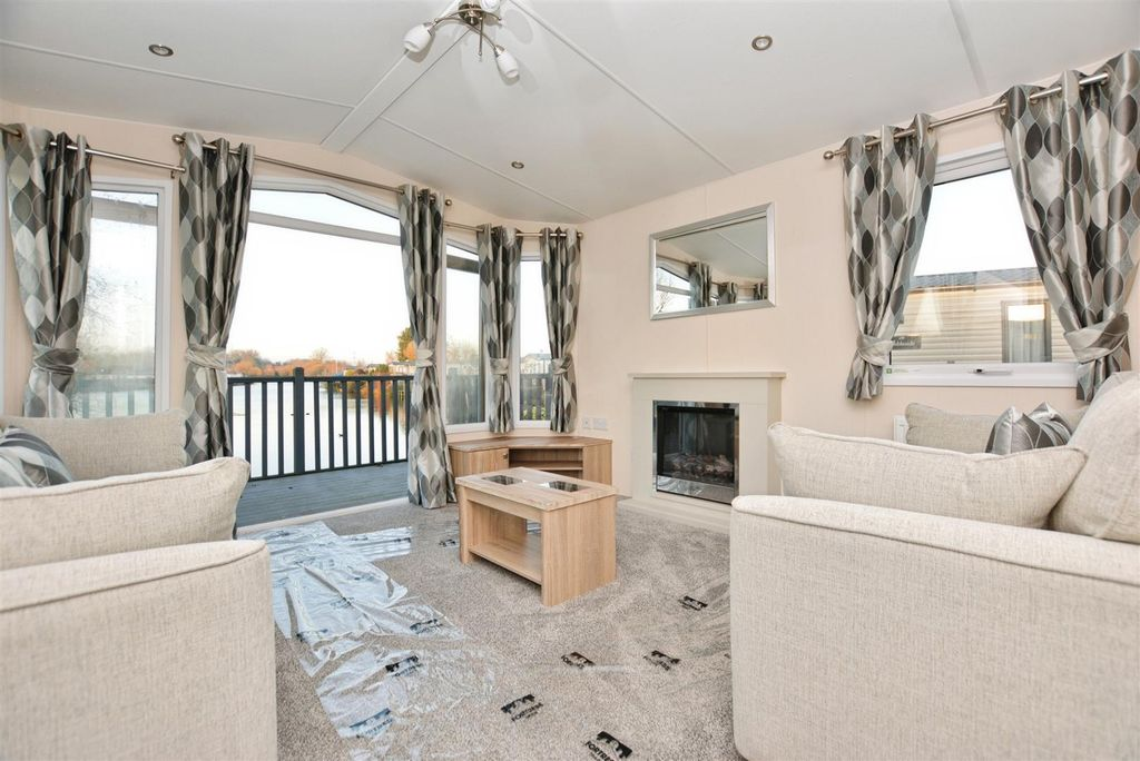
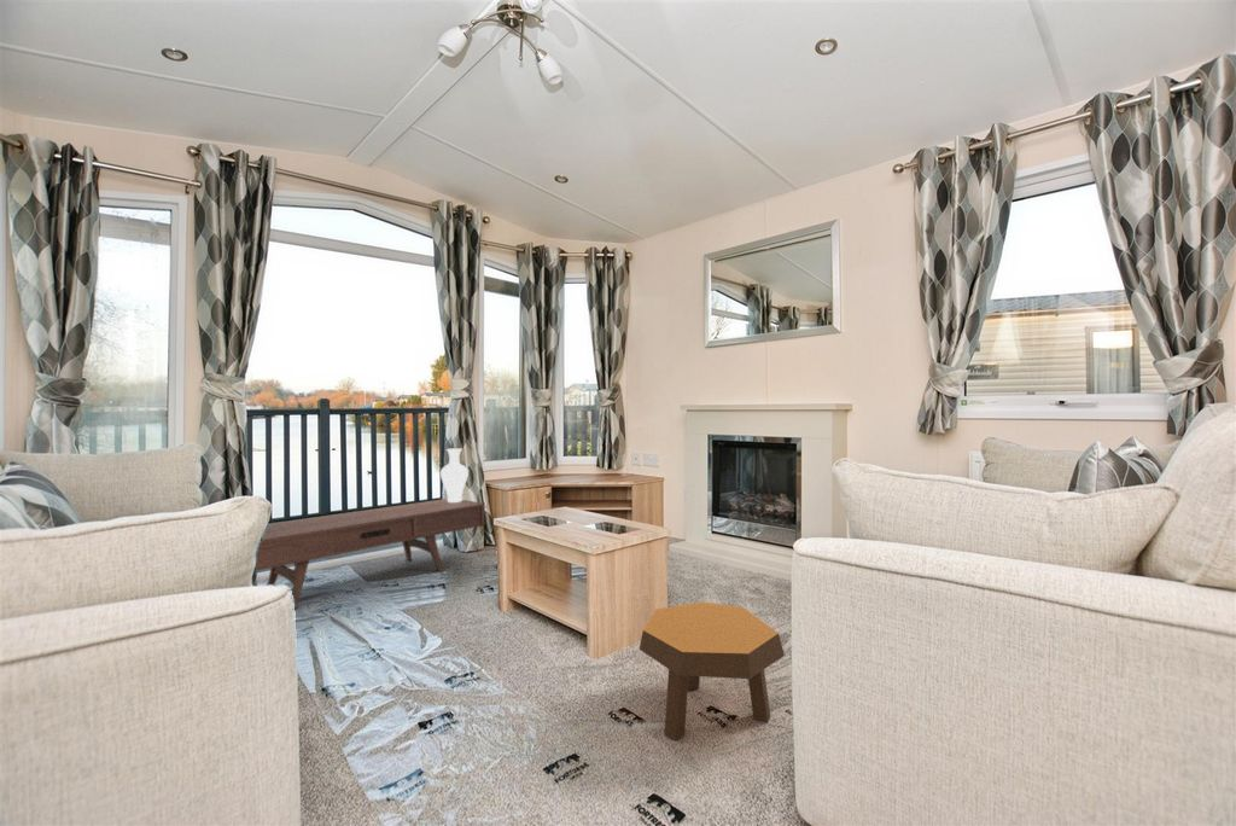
+ footstool [639,600,786,741]
+ coffee table [255,498,485,610]
+ vase [439,447,470,502]
